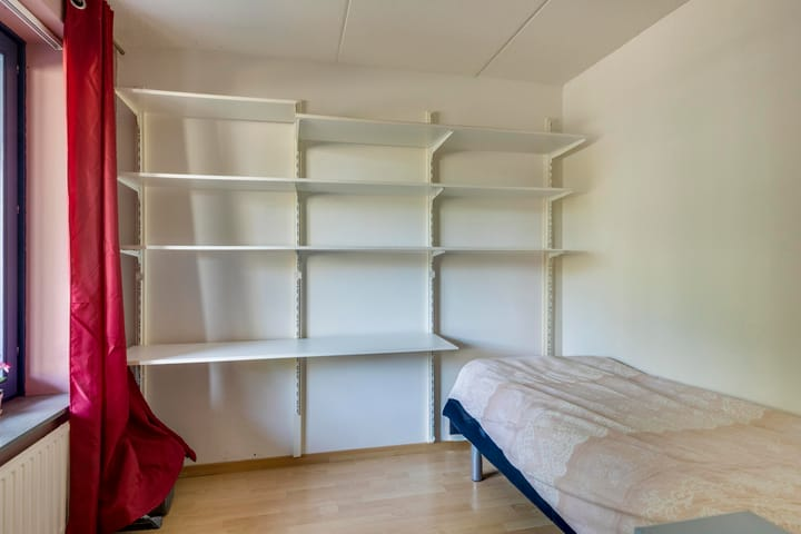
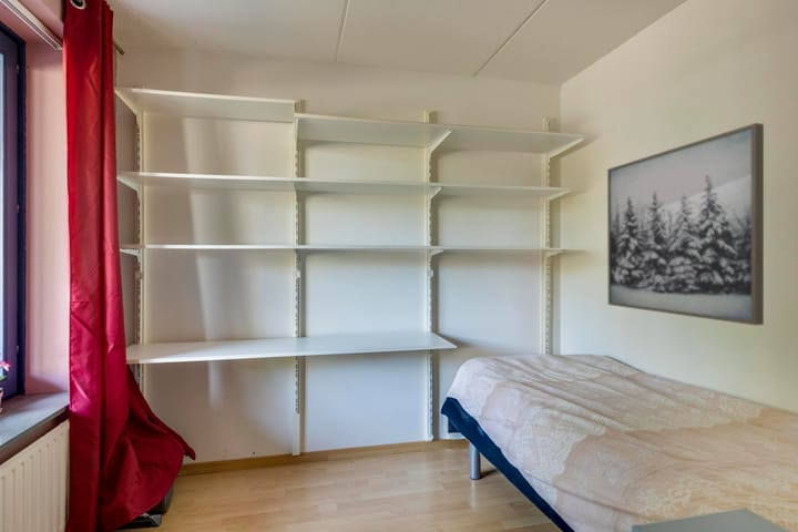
+ wall art [606,122,765,327]
